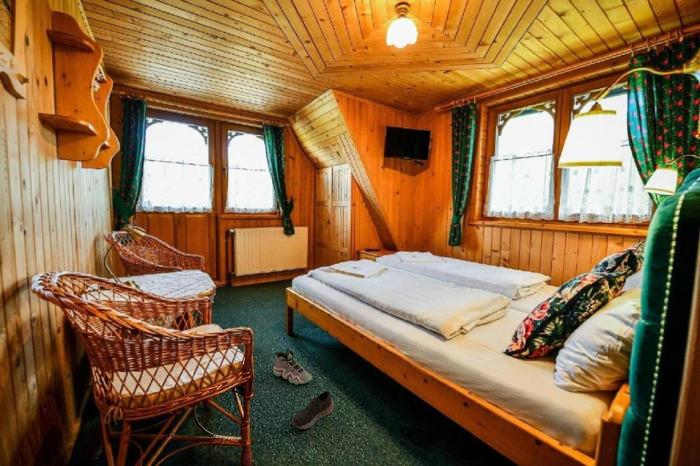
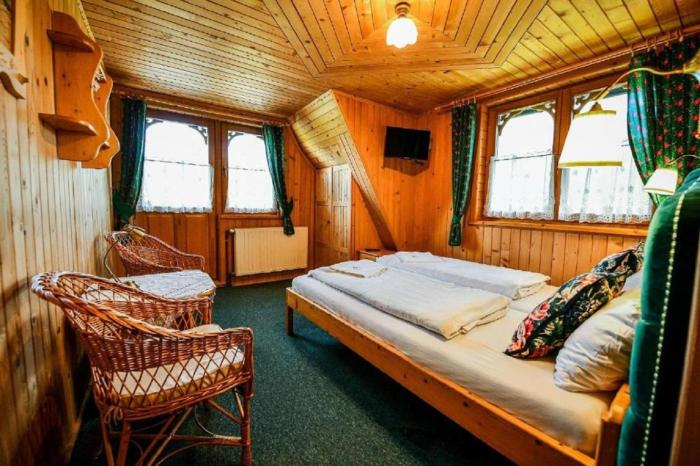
- shoe [291,390,335,430]
- sneaker [273,347,313,385]
